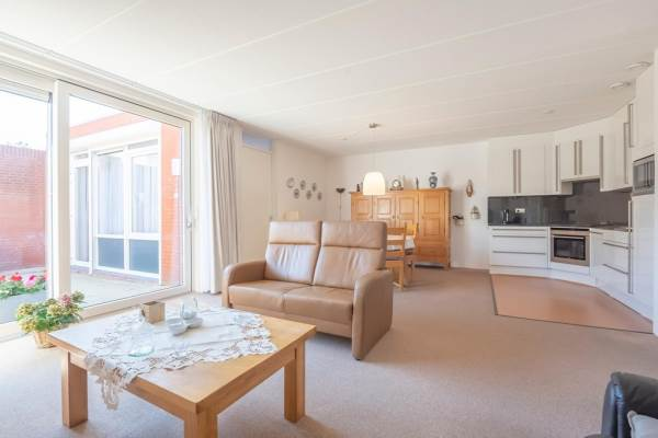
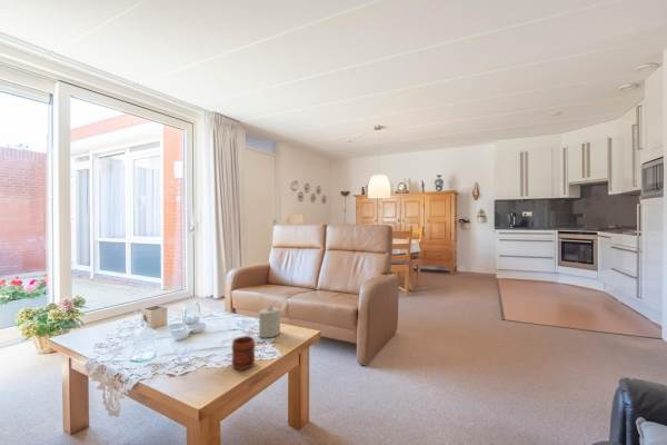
+ mug [230,335,256,372]
+ candle [258,305,281,338]
